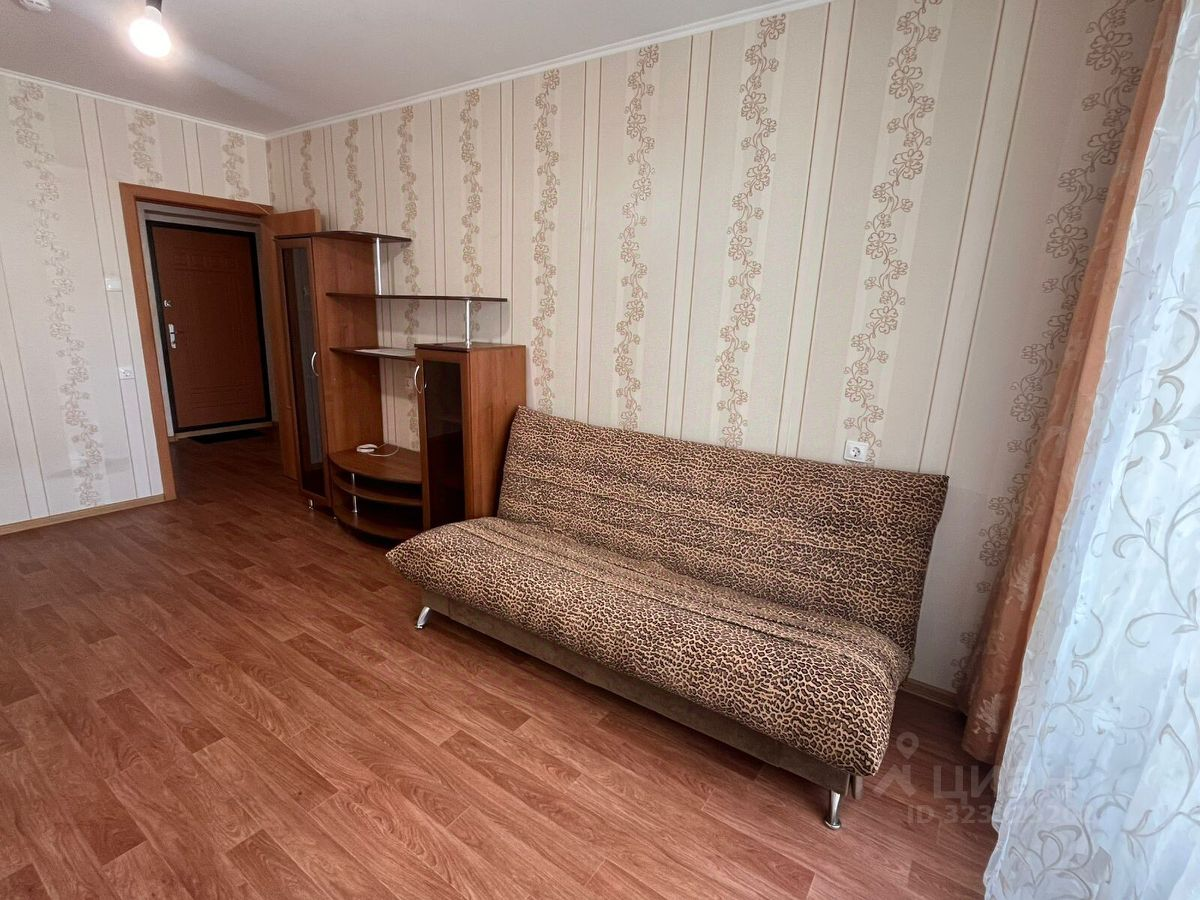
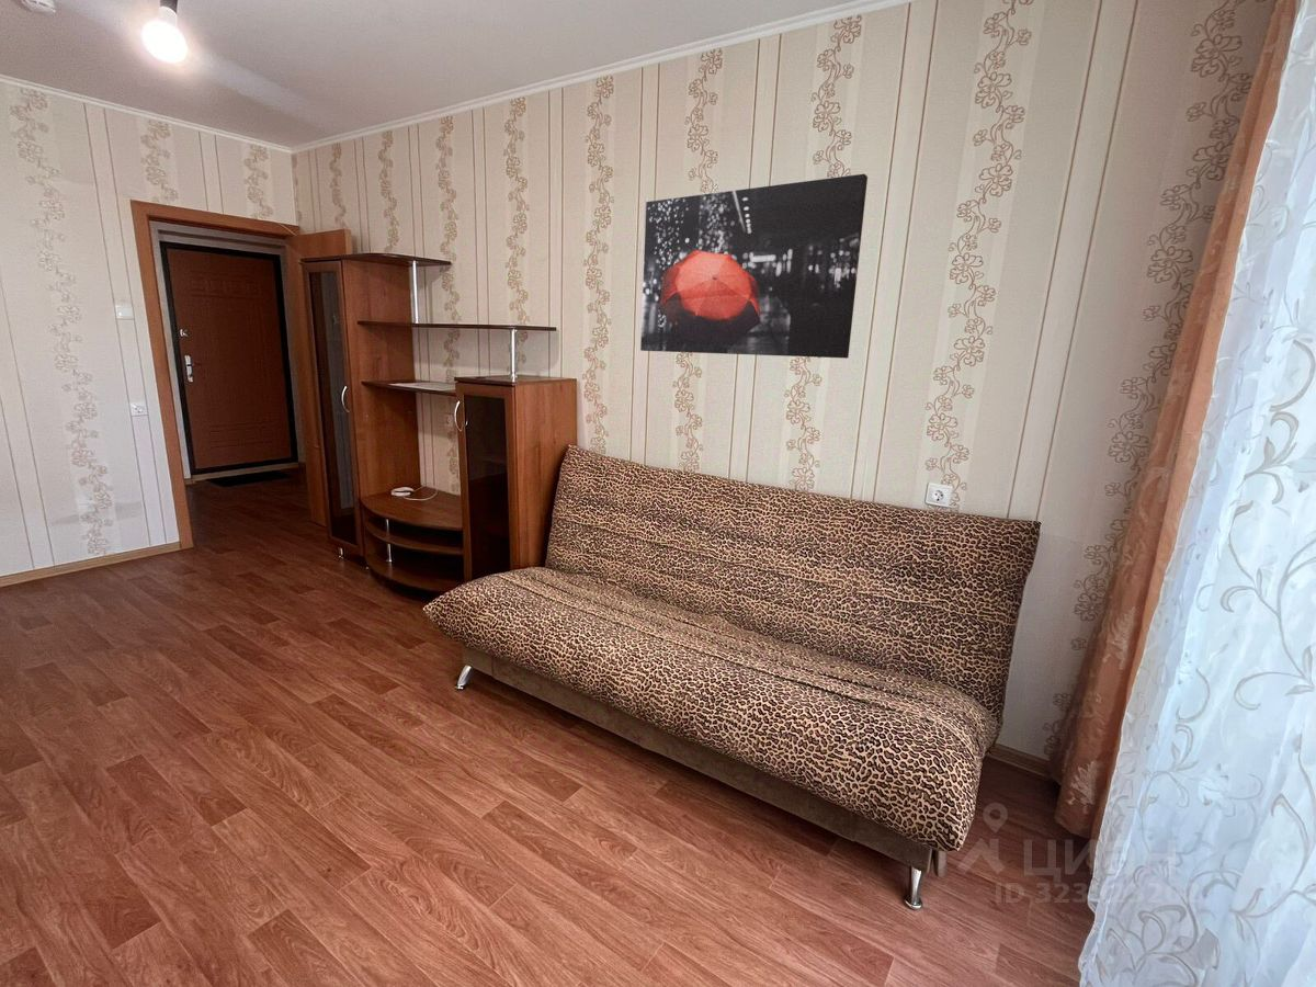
+ wall art [639,173,869,360]
